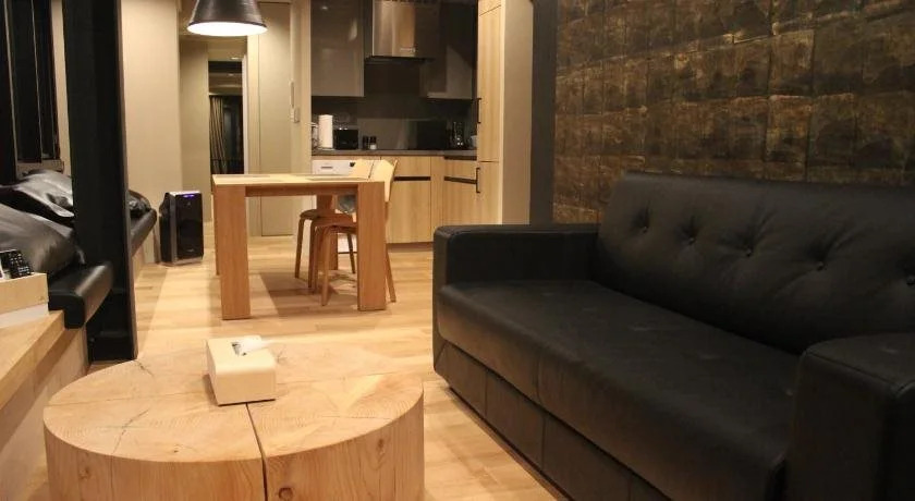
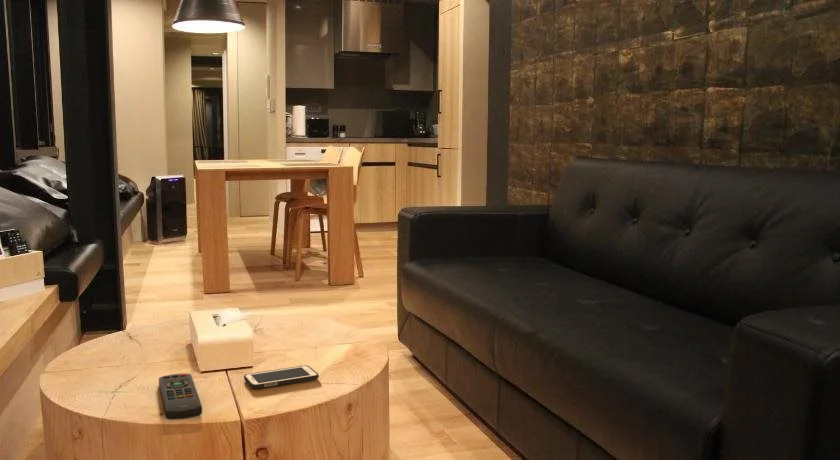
+ remote control [158,373,203,421]
+ cell phone [243,364,320,389]
